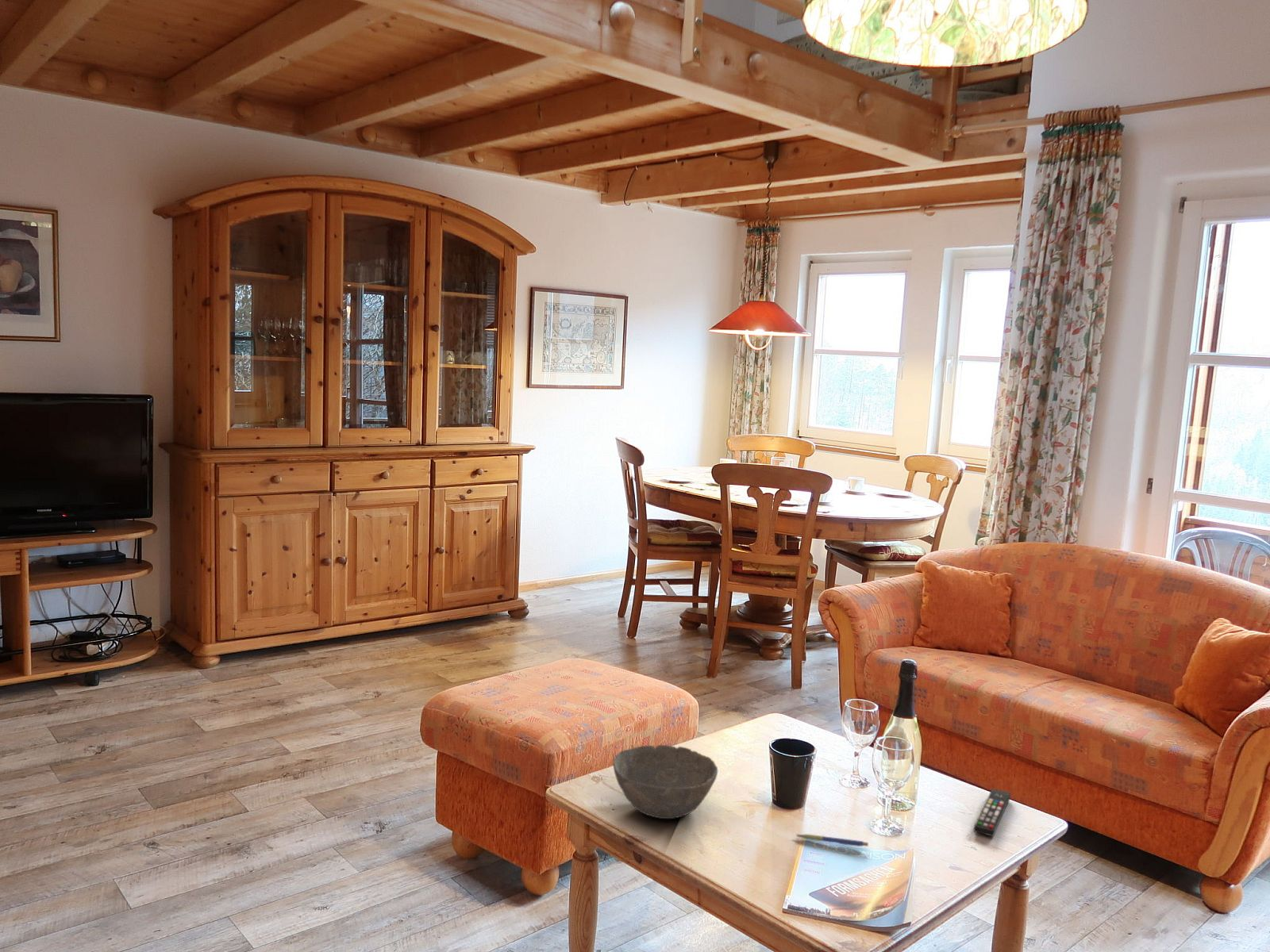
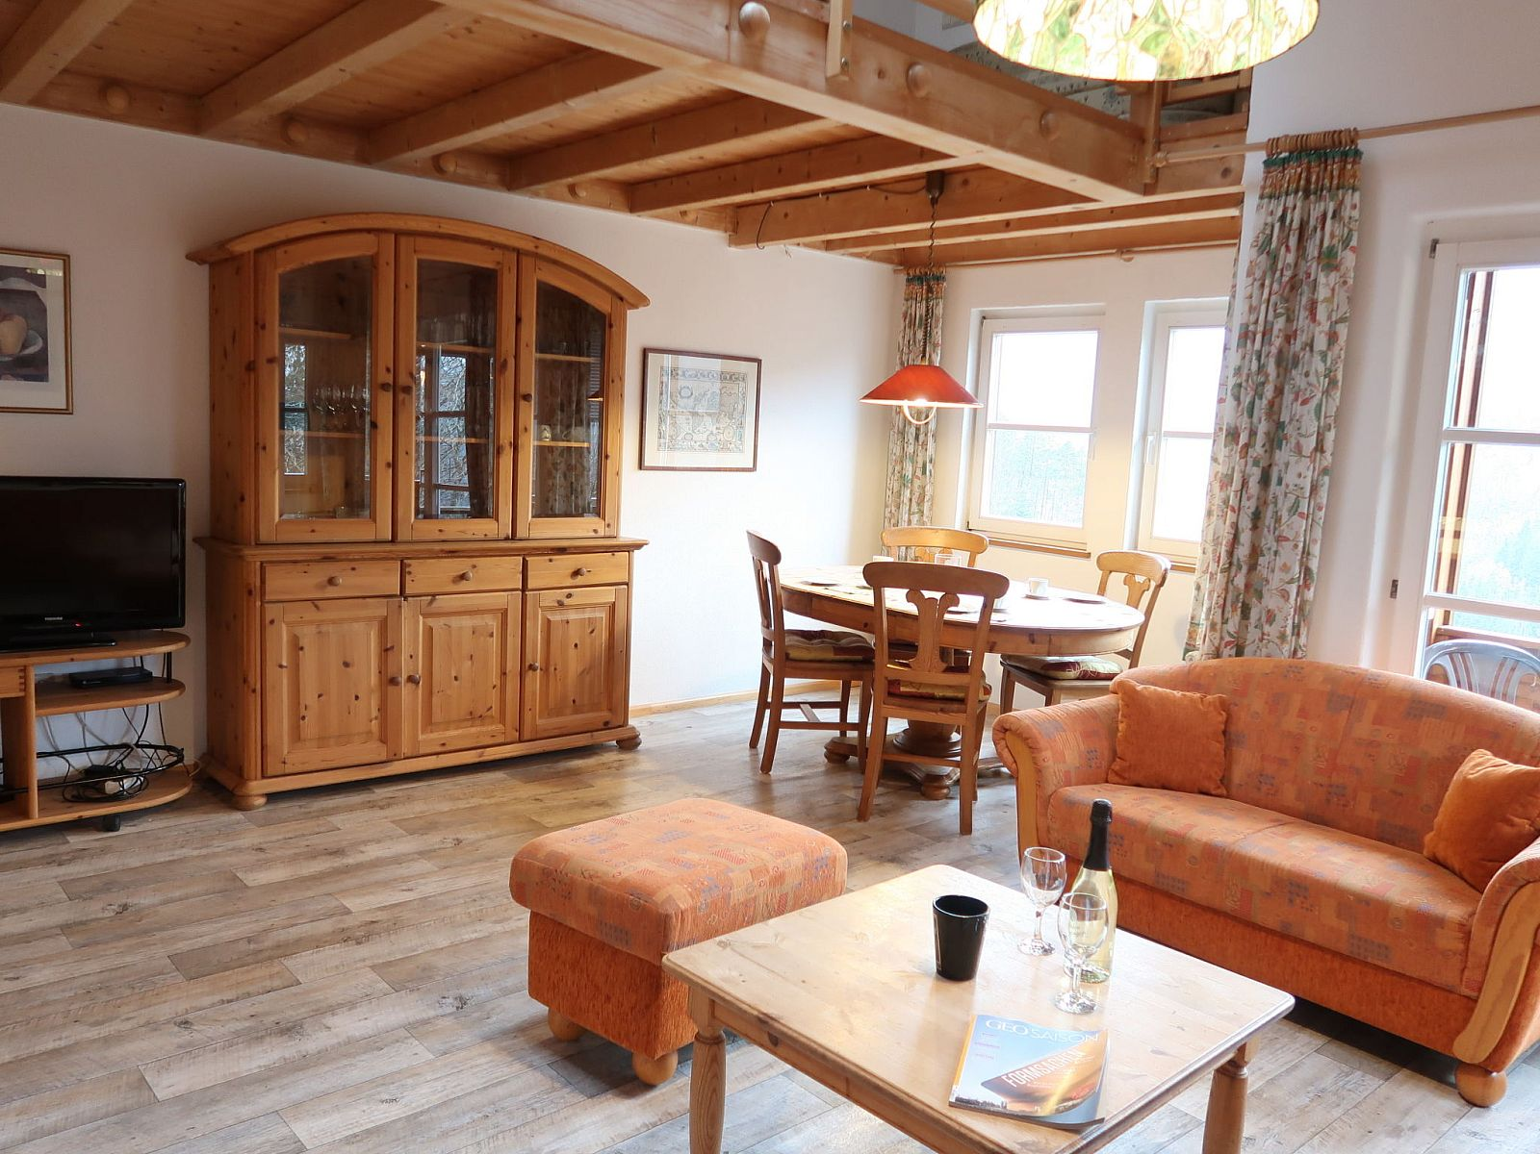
- pen [795,833,869,847]
- remote control [973,788,1011,837]
- bowl [612,744,718,820]
